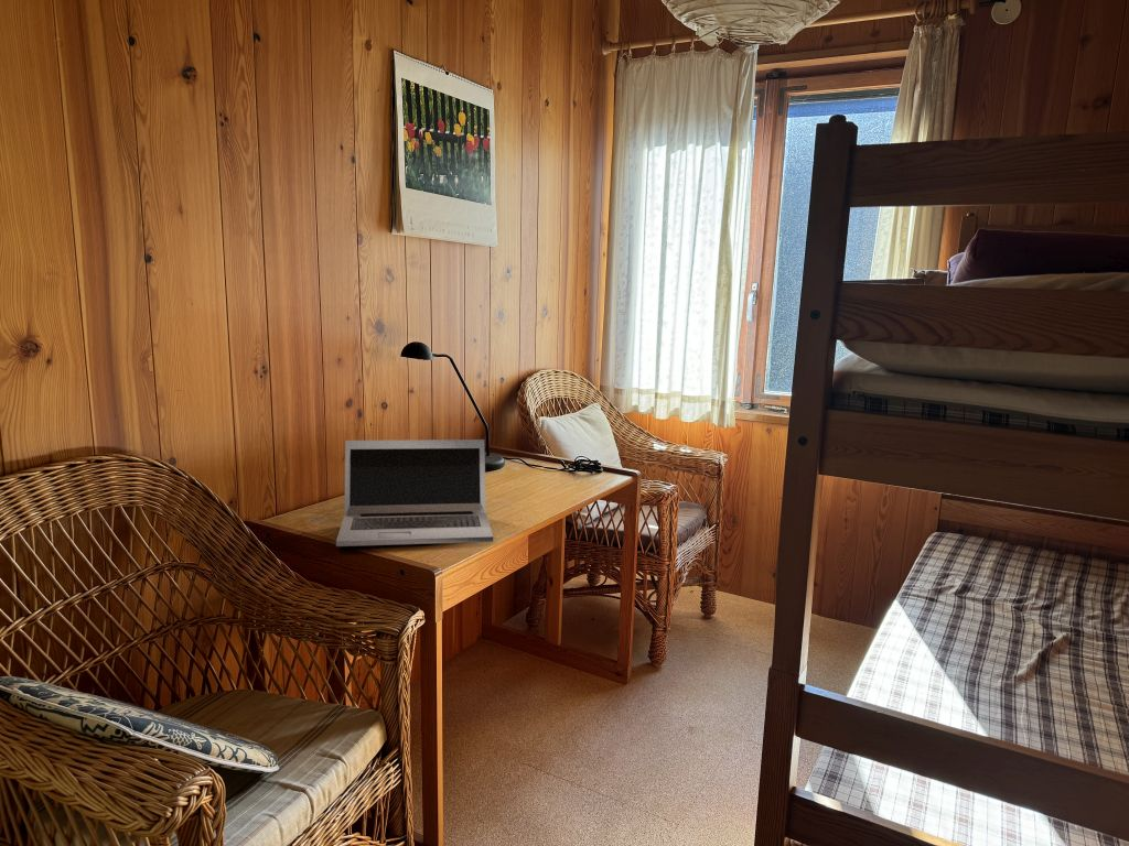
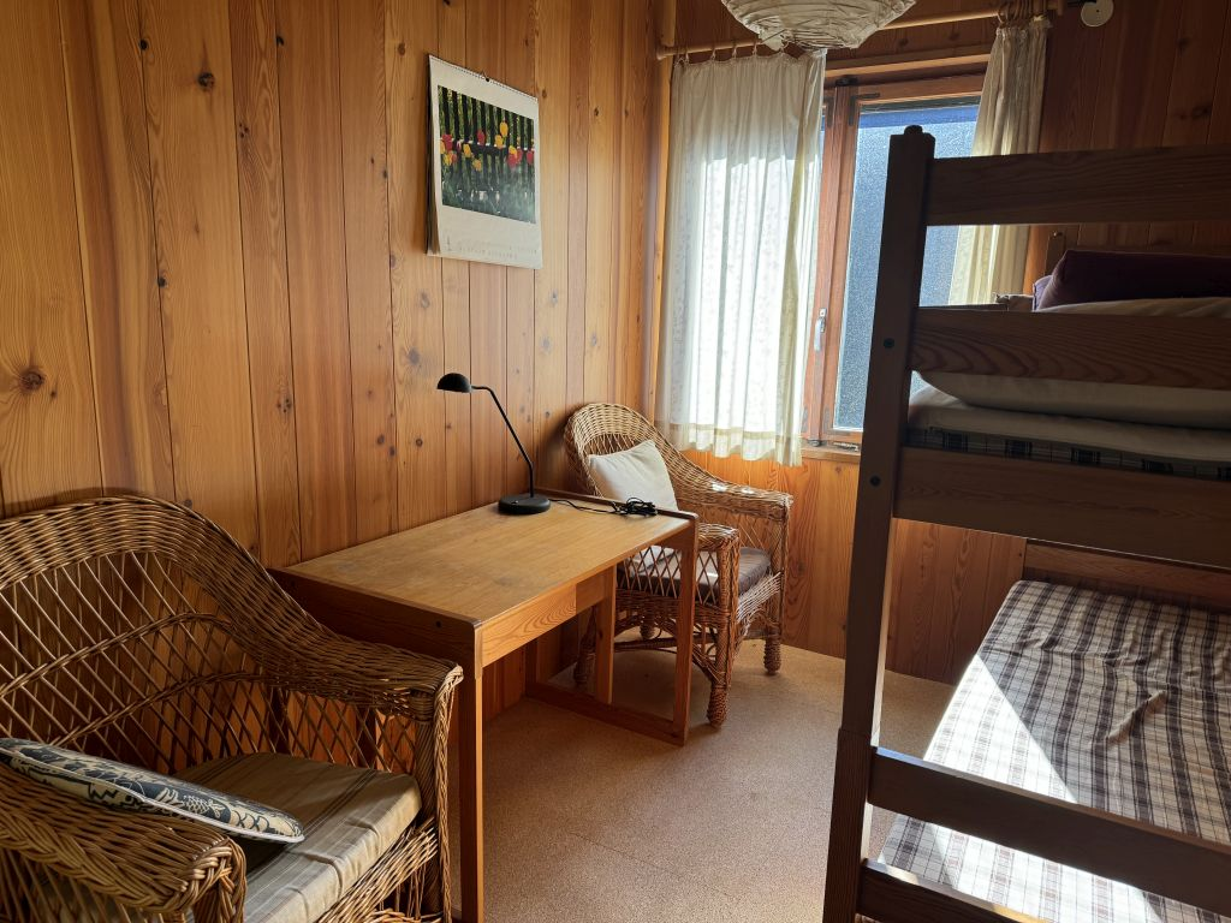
- laptop [335,438,494,547]
